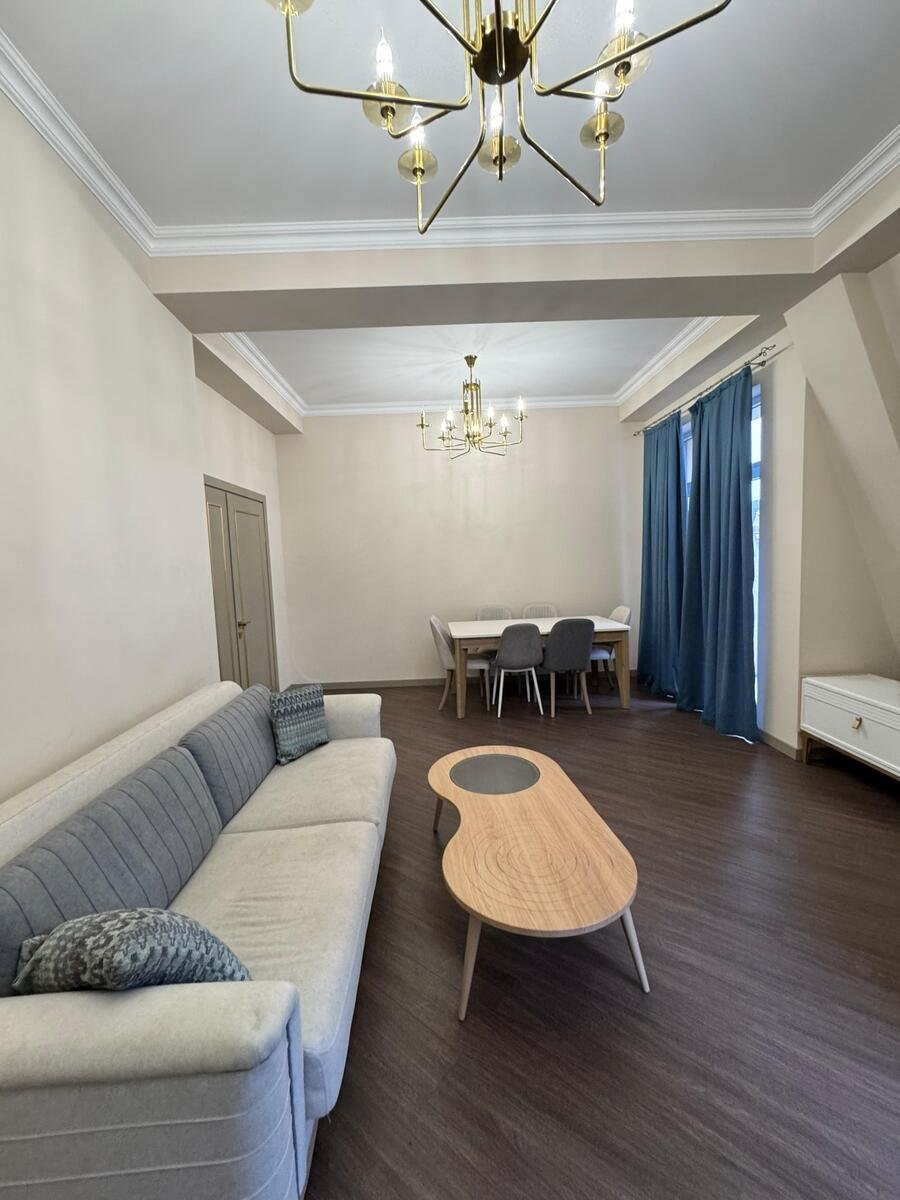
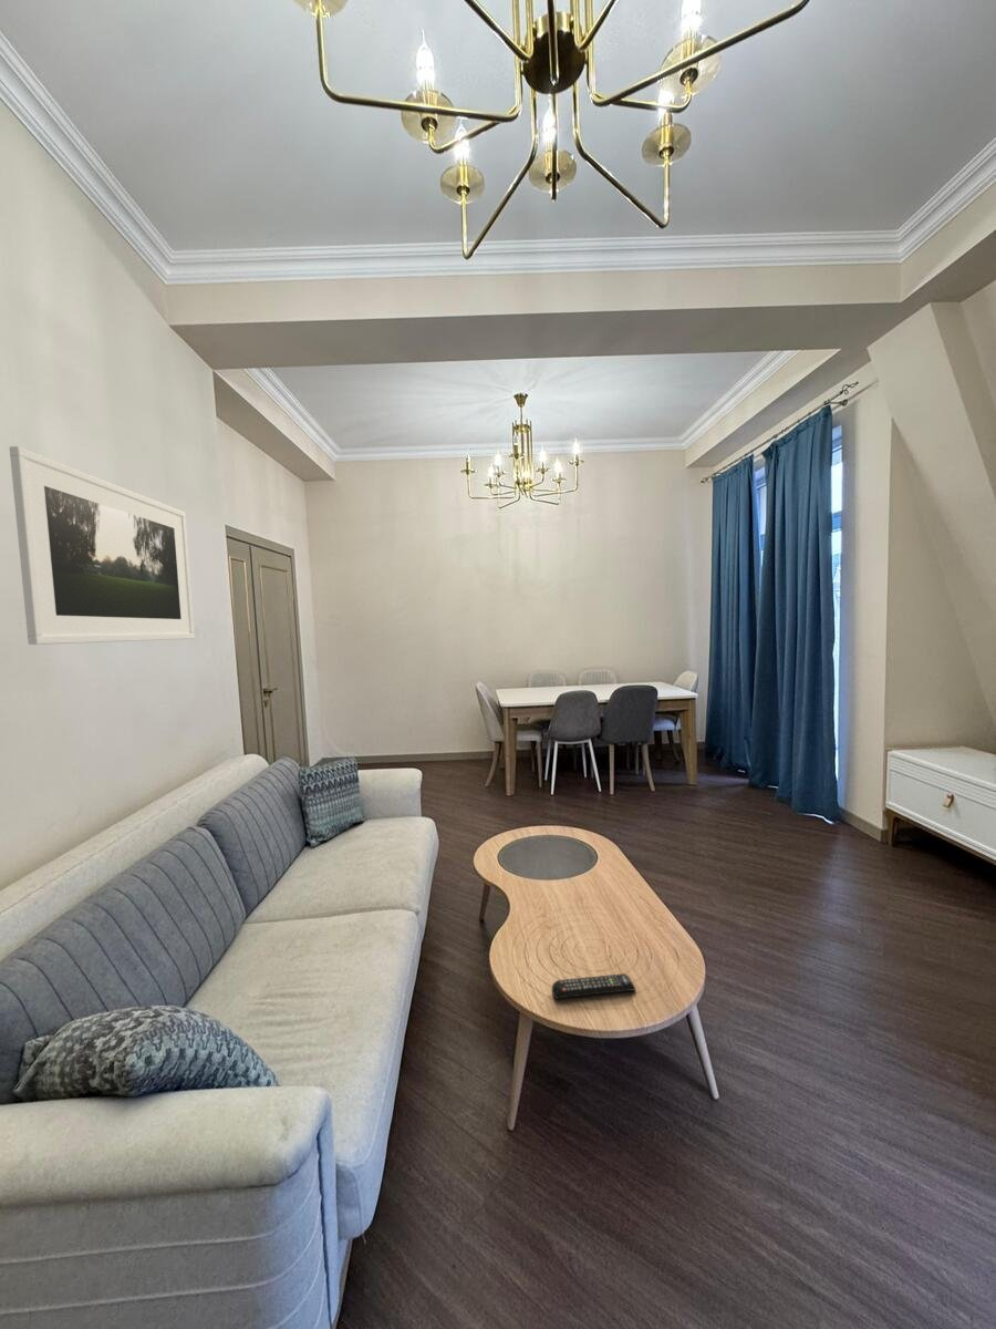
+ remote control [551,972,637,1000]
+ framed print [9,445,196,646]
